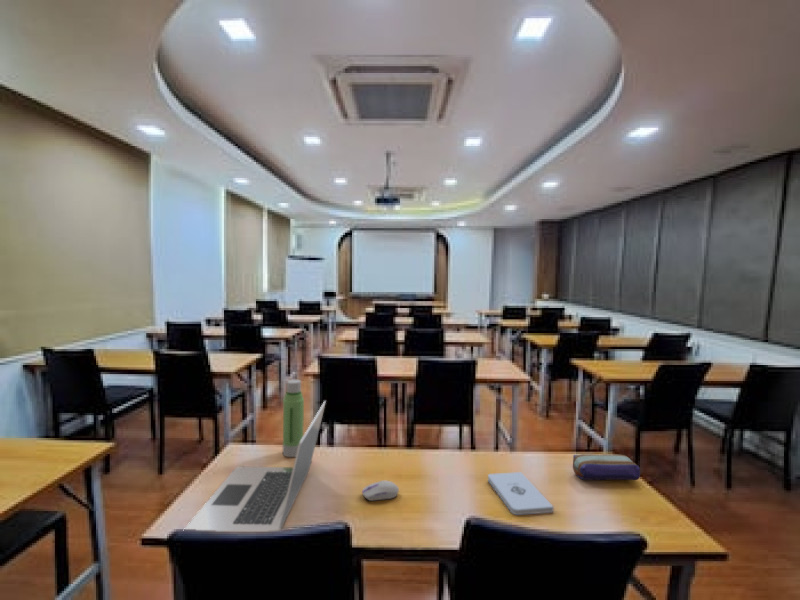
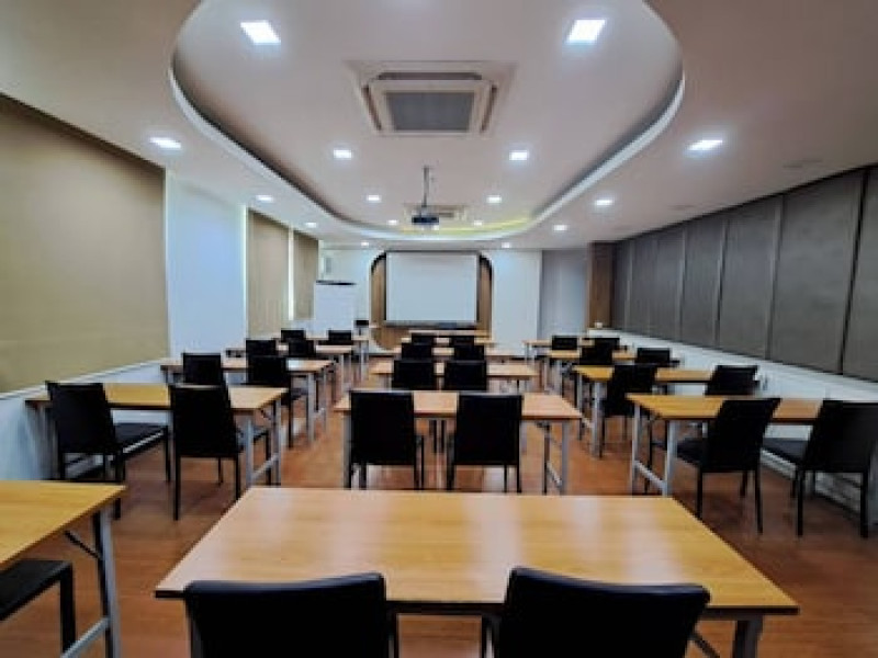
- laptop [184,400,327,532]
- pencil case [572,453,641,481]
- computer mouse [361,480,400,502]
- water bottle [282,379,305,458]
- notepad [487,471,555,516]
